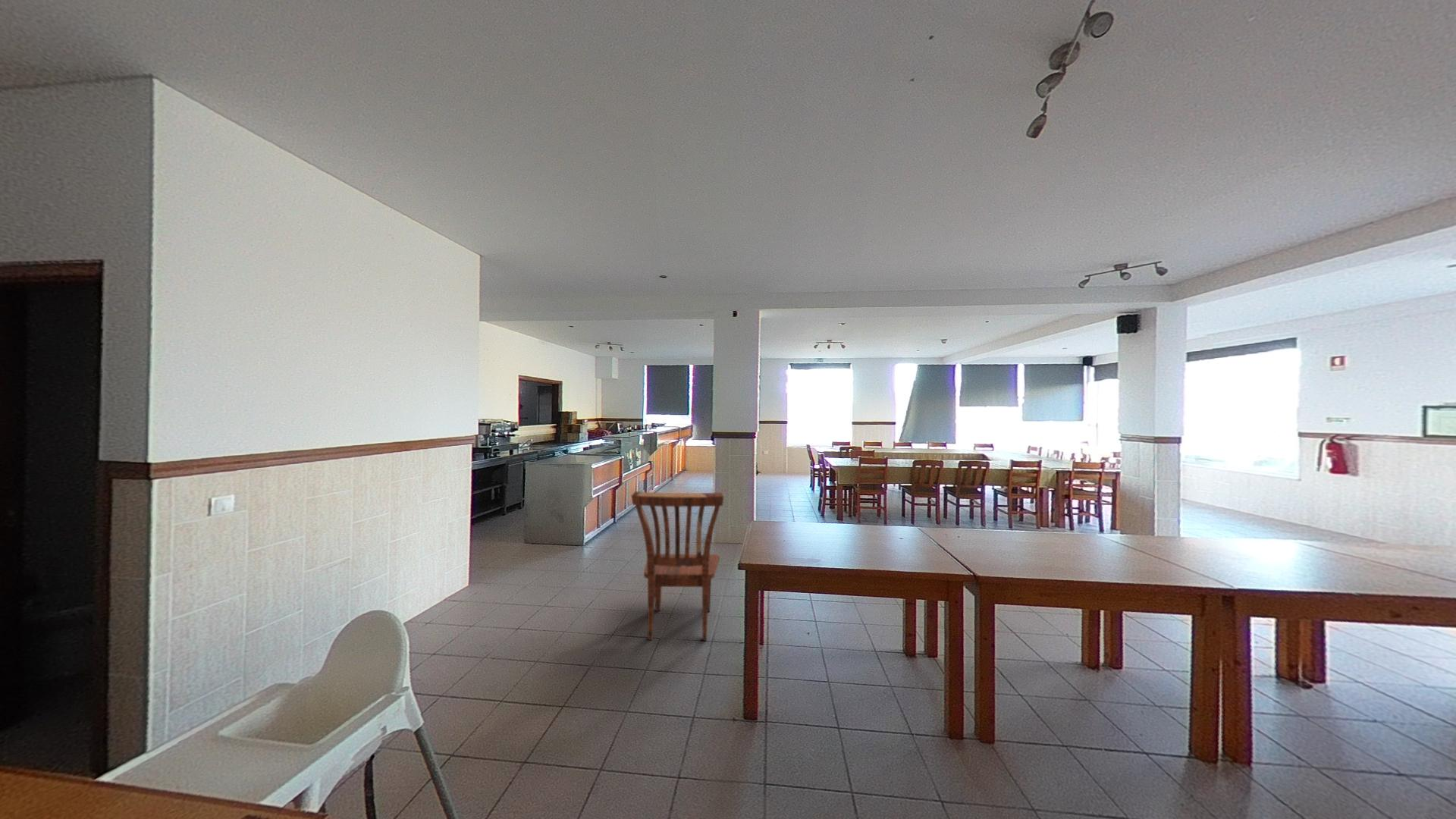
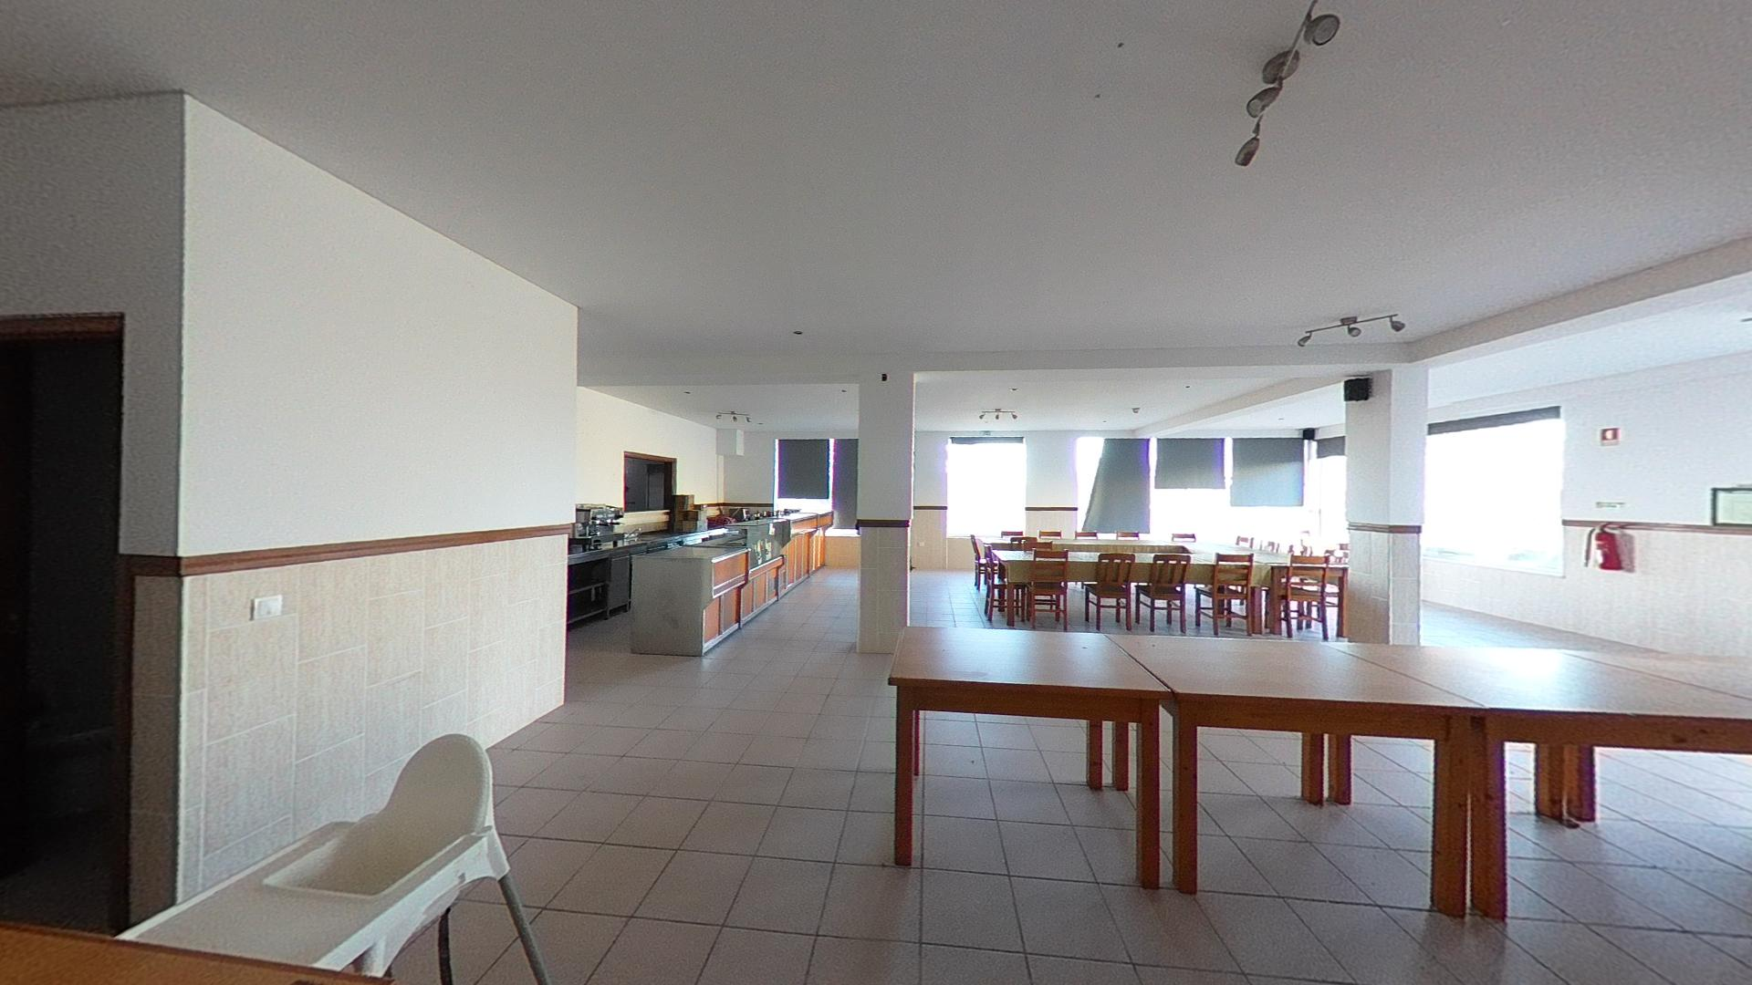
- dining chair [630,491,724,641]
